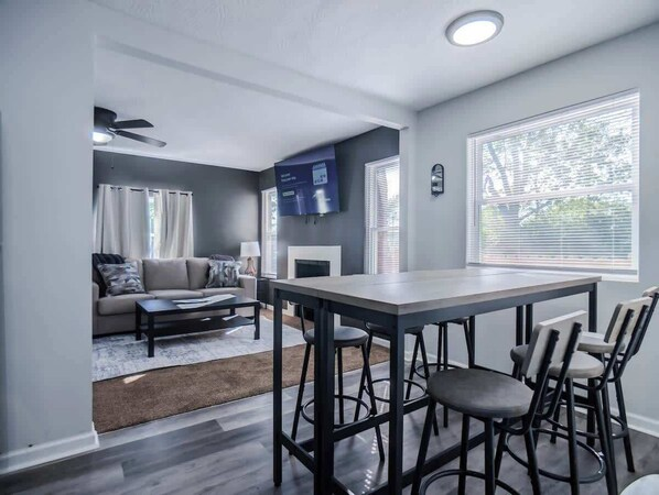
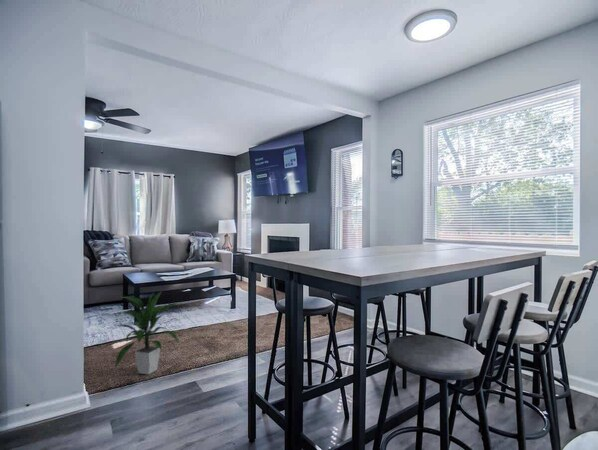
+ indoor plant [114,290,181,375]
